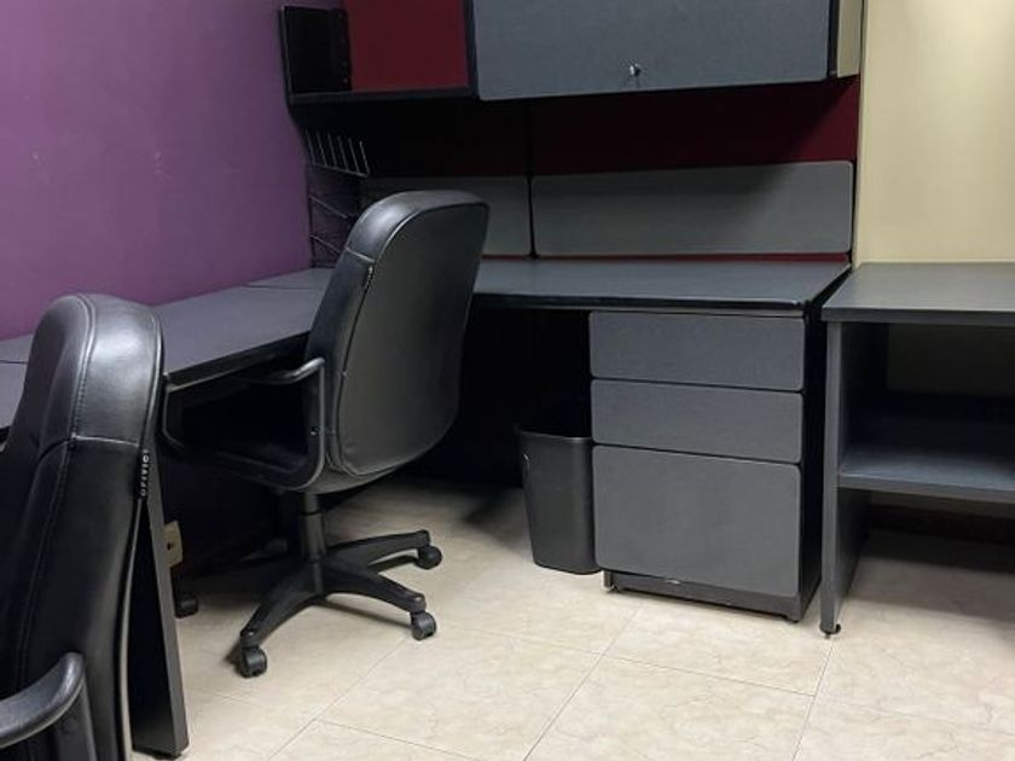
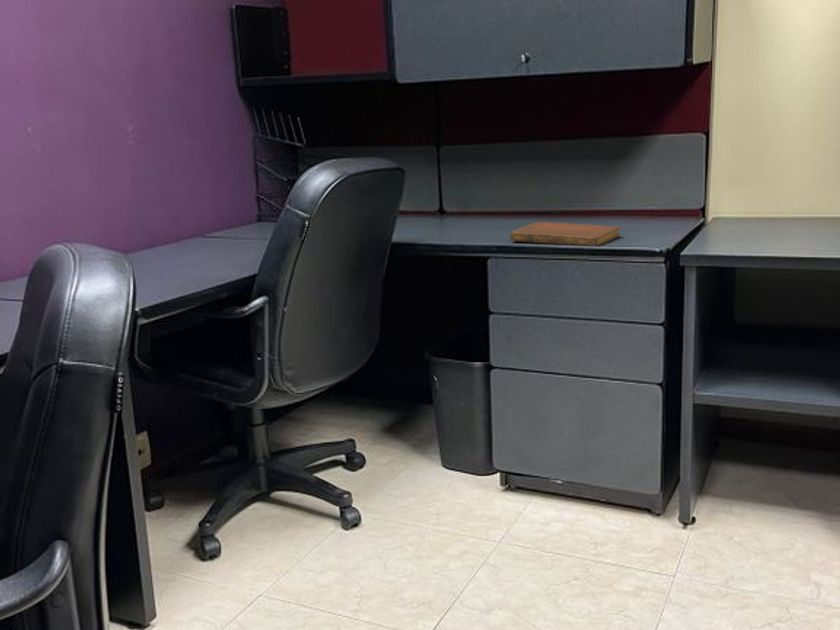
+ notebook [509,221,621,247]
